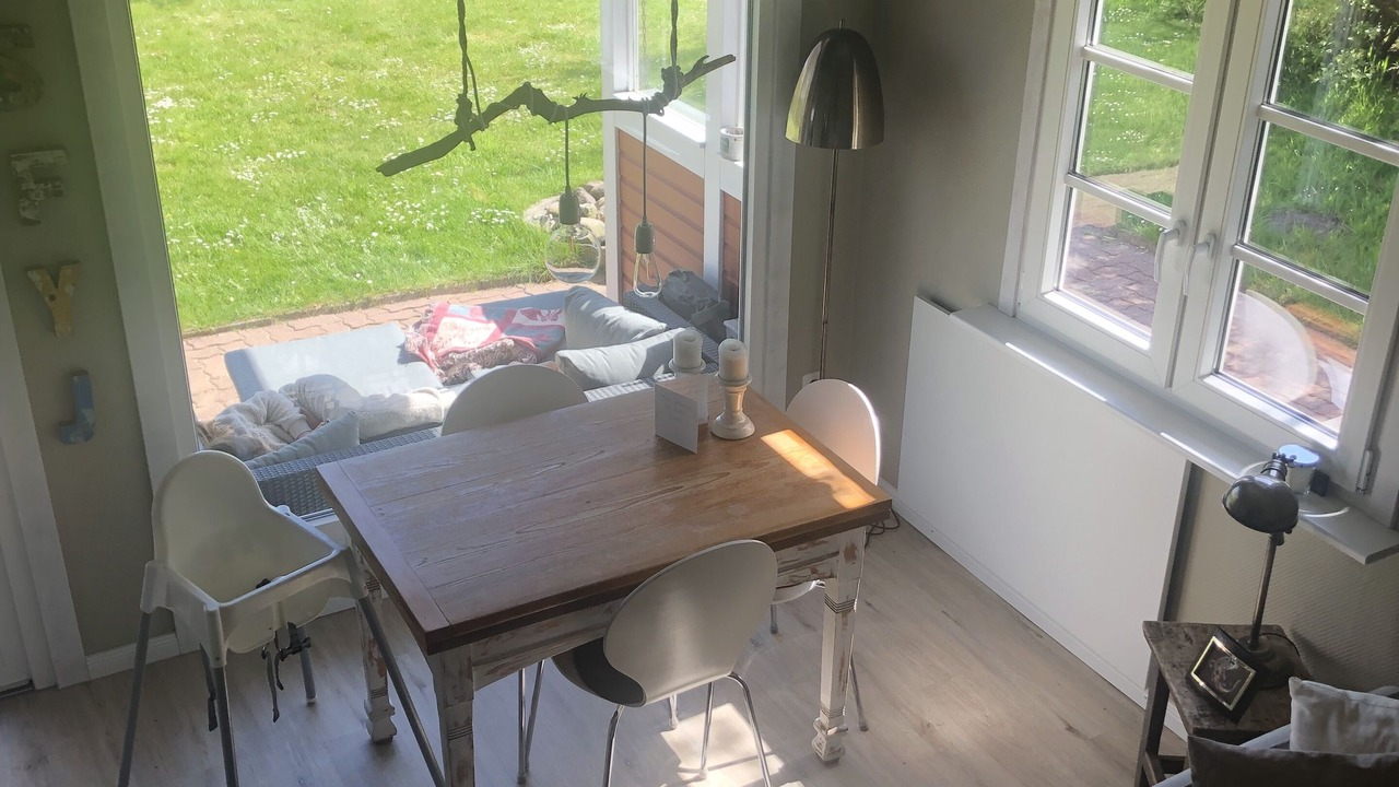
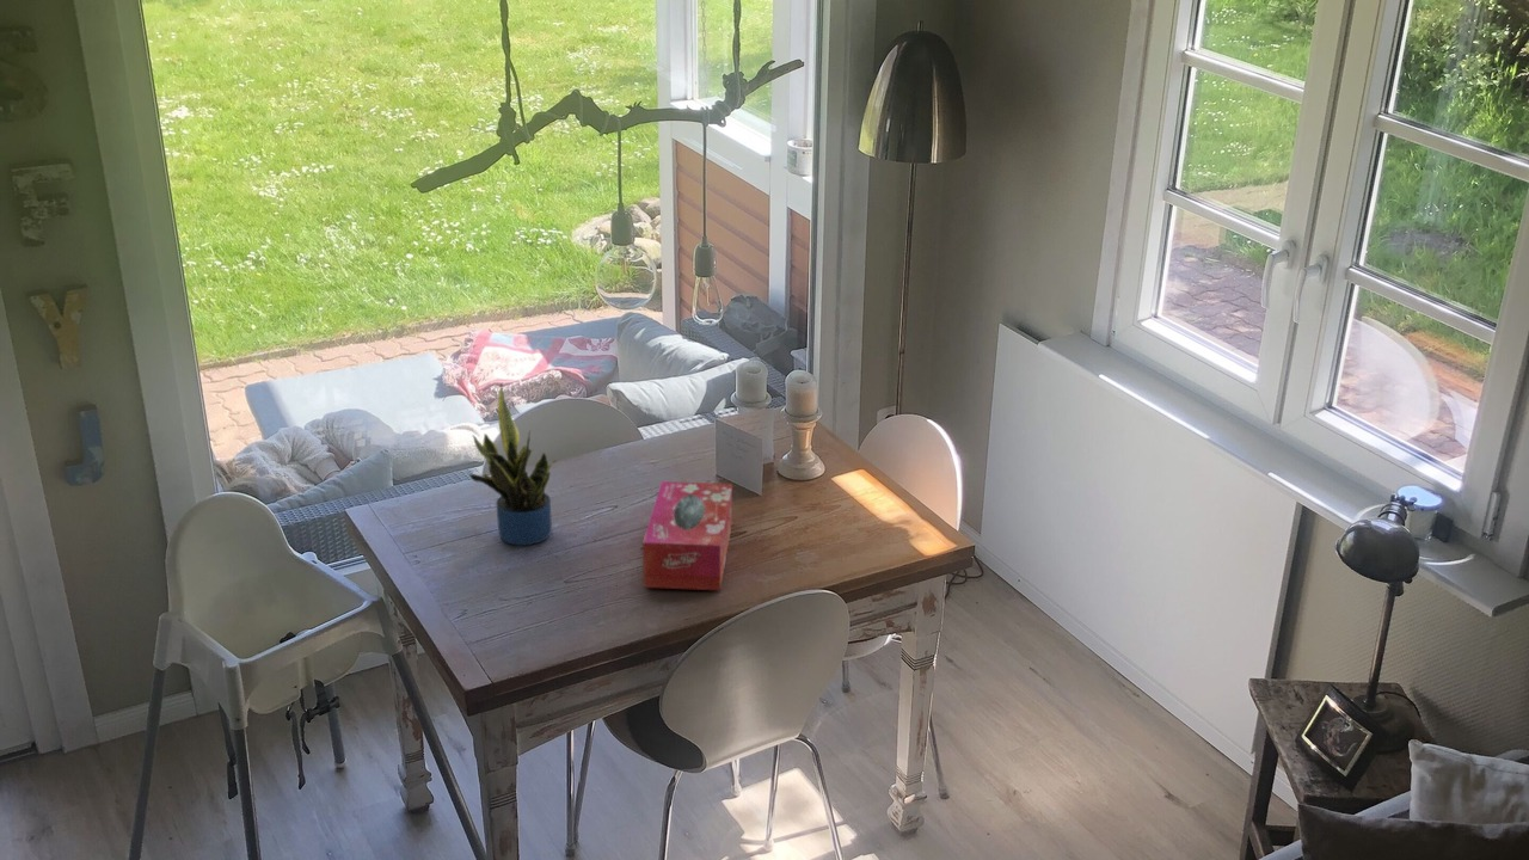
+ tissue box [641,480,733,591]
+ potted plant [468,382,558,546]
